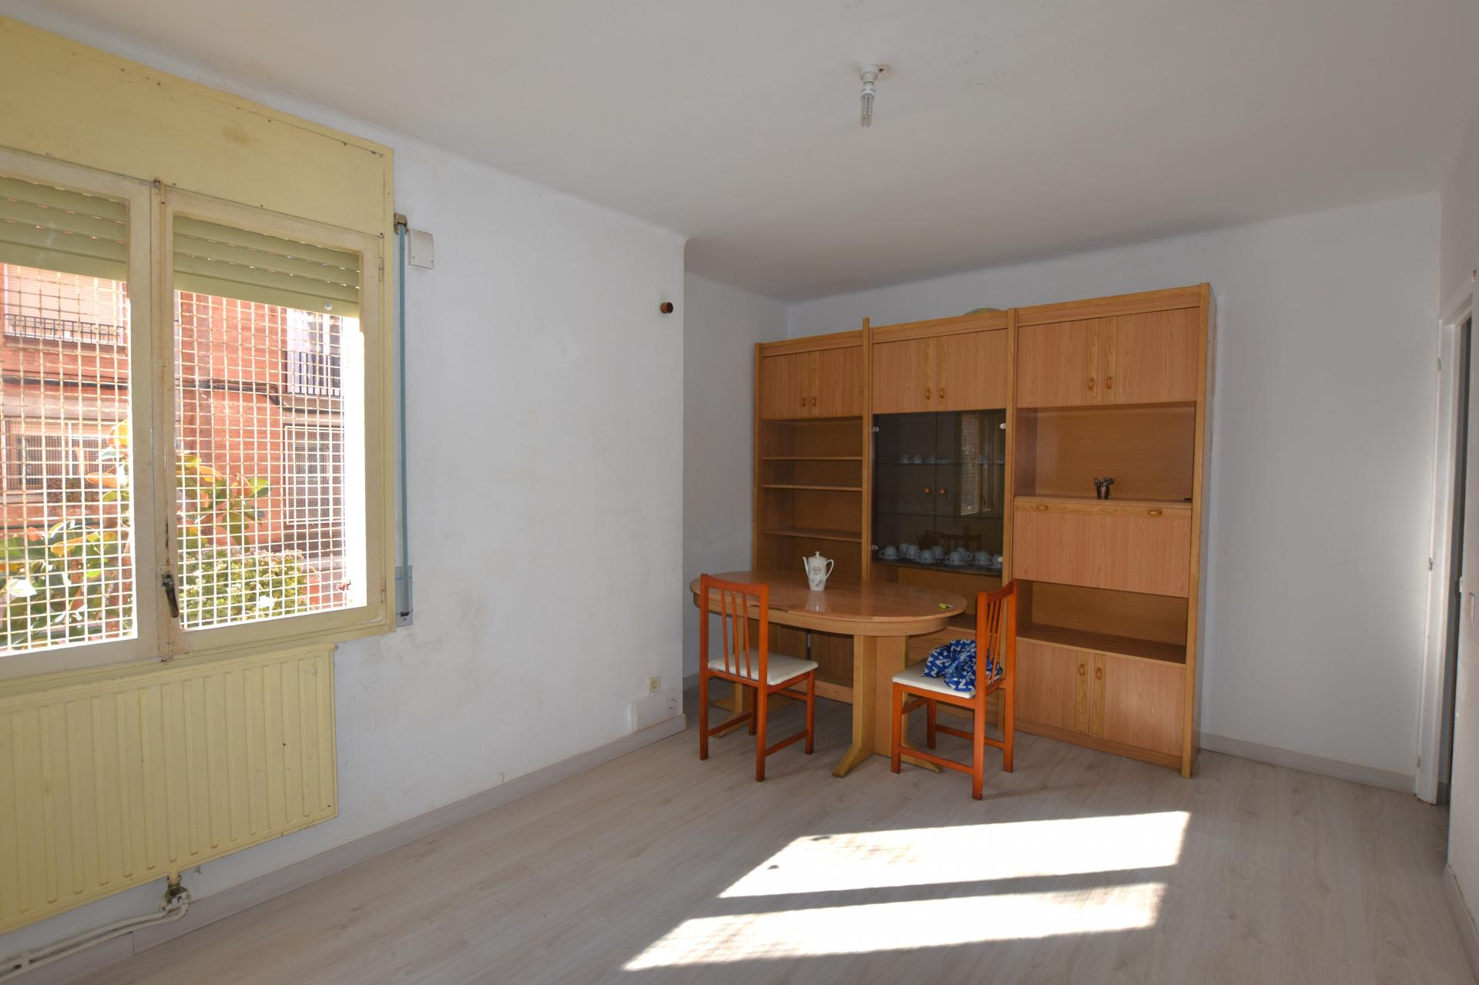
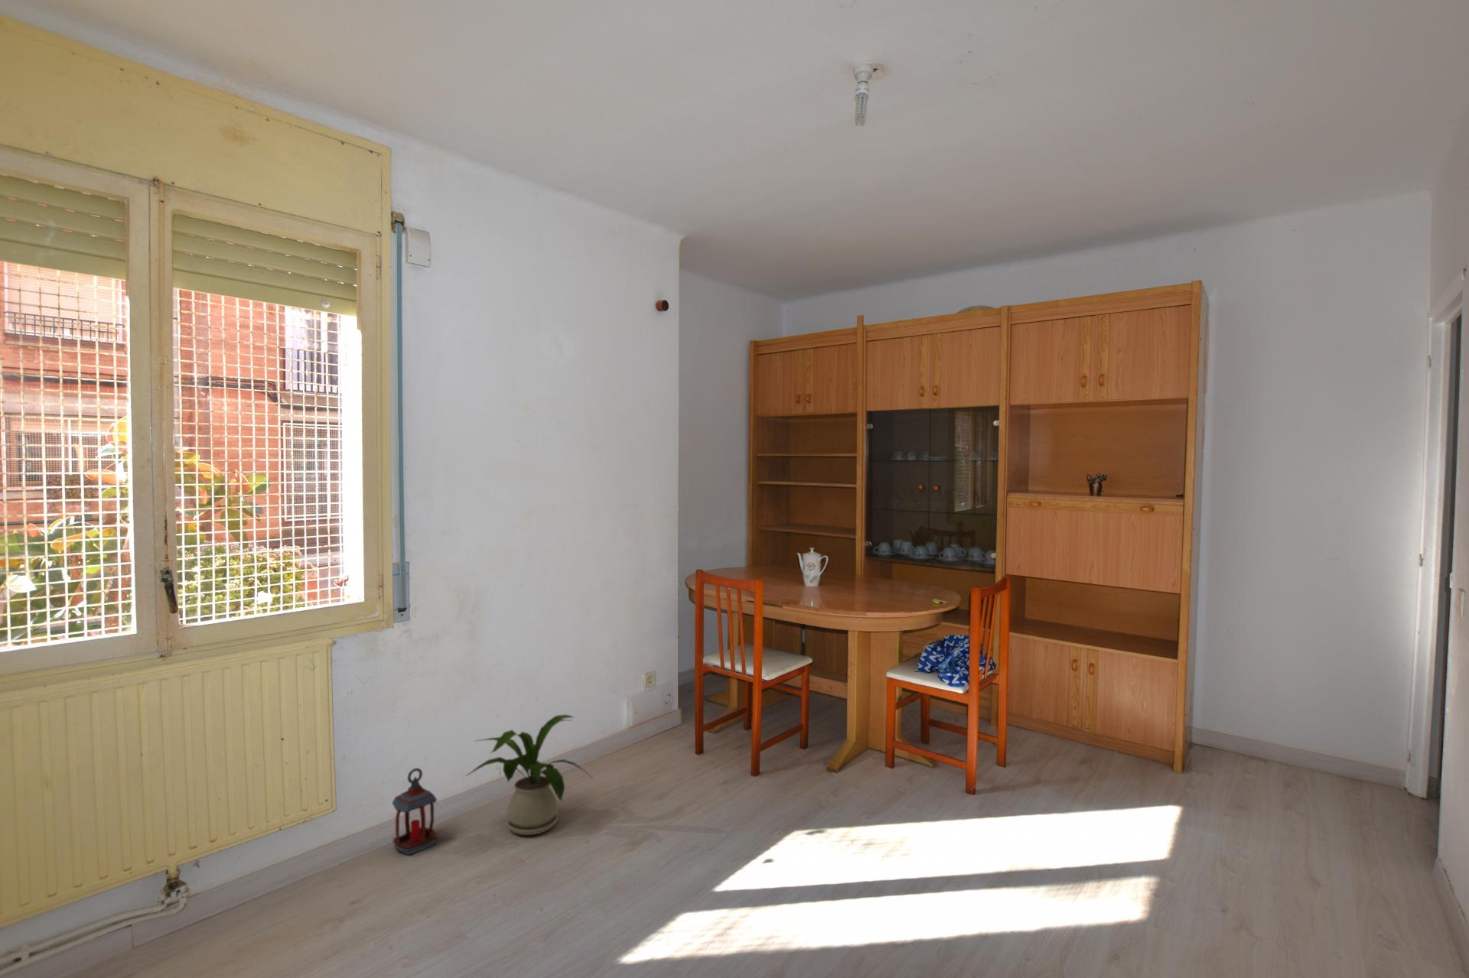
+ house plant [464,714,594,836]
+ lantern [391,767,438,856]
